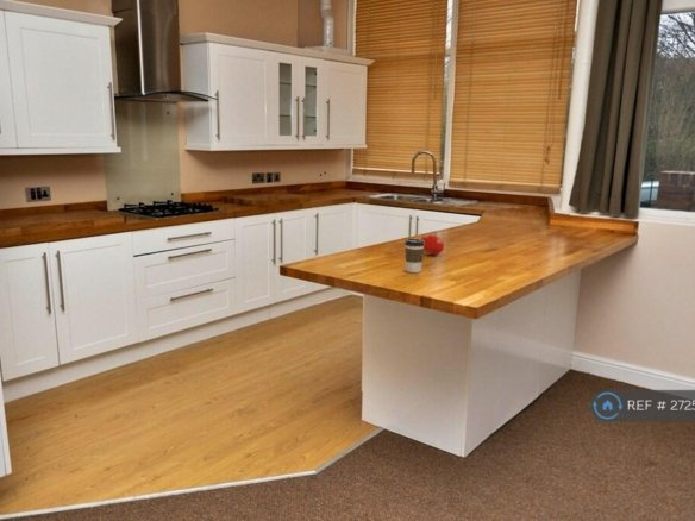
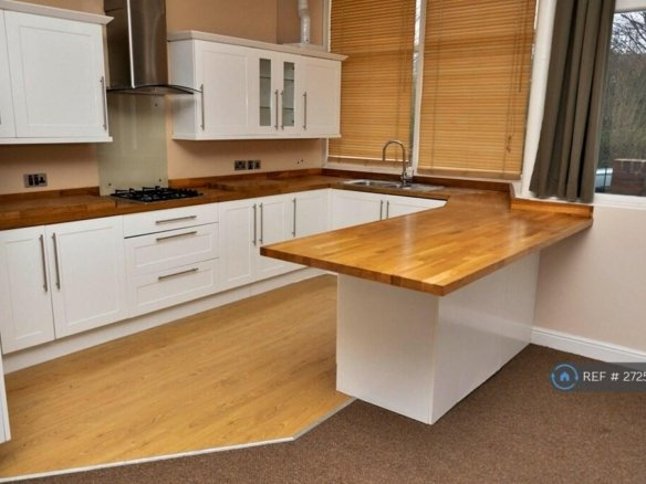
- coffee cup [403,238,425,274]
- fruit [420,232,445,256]
